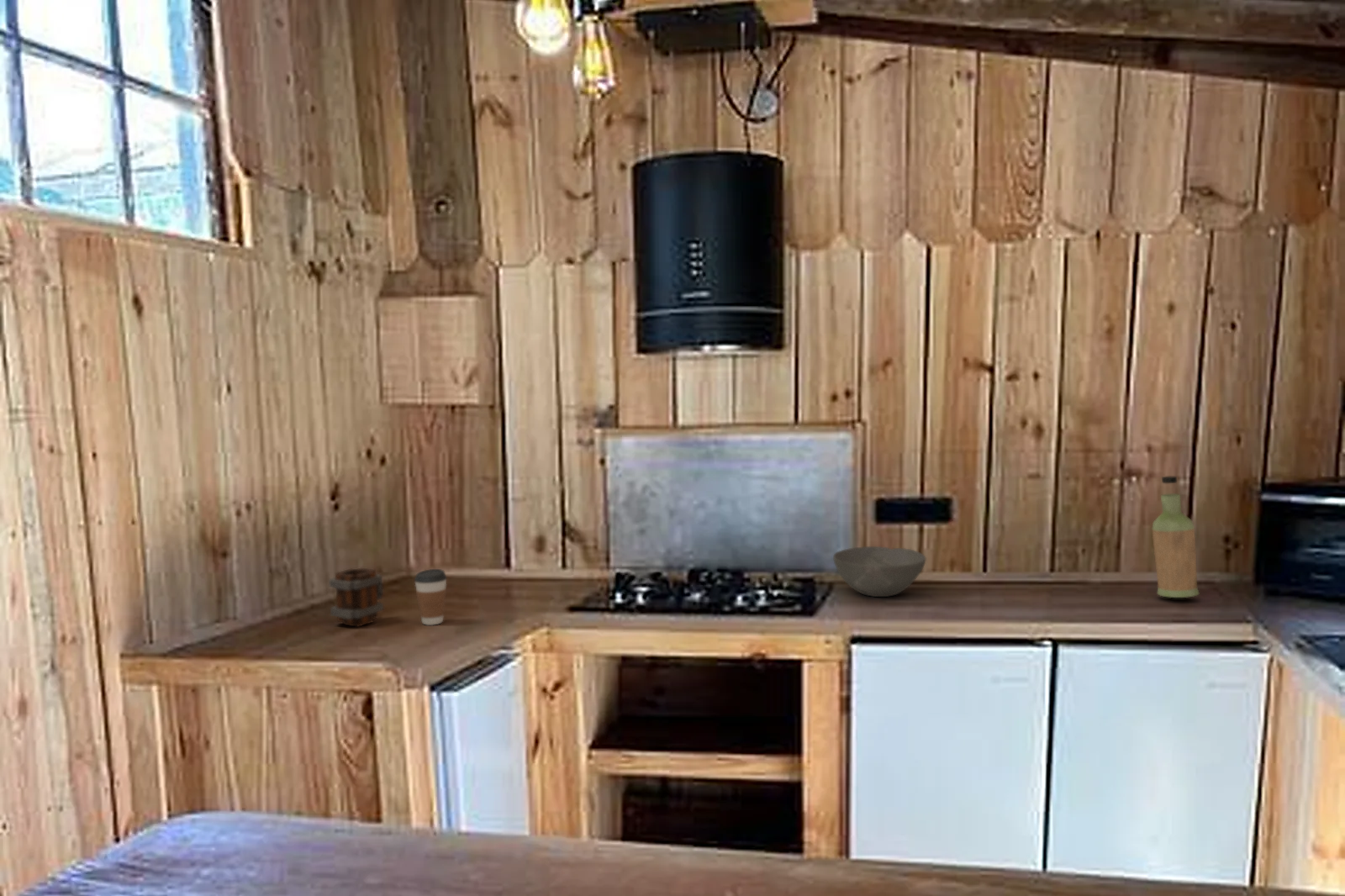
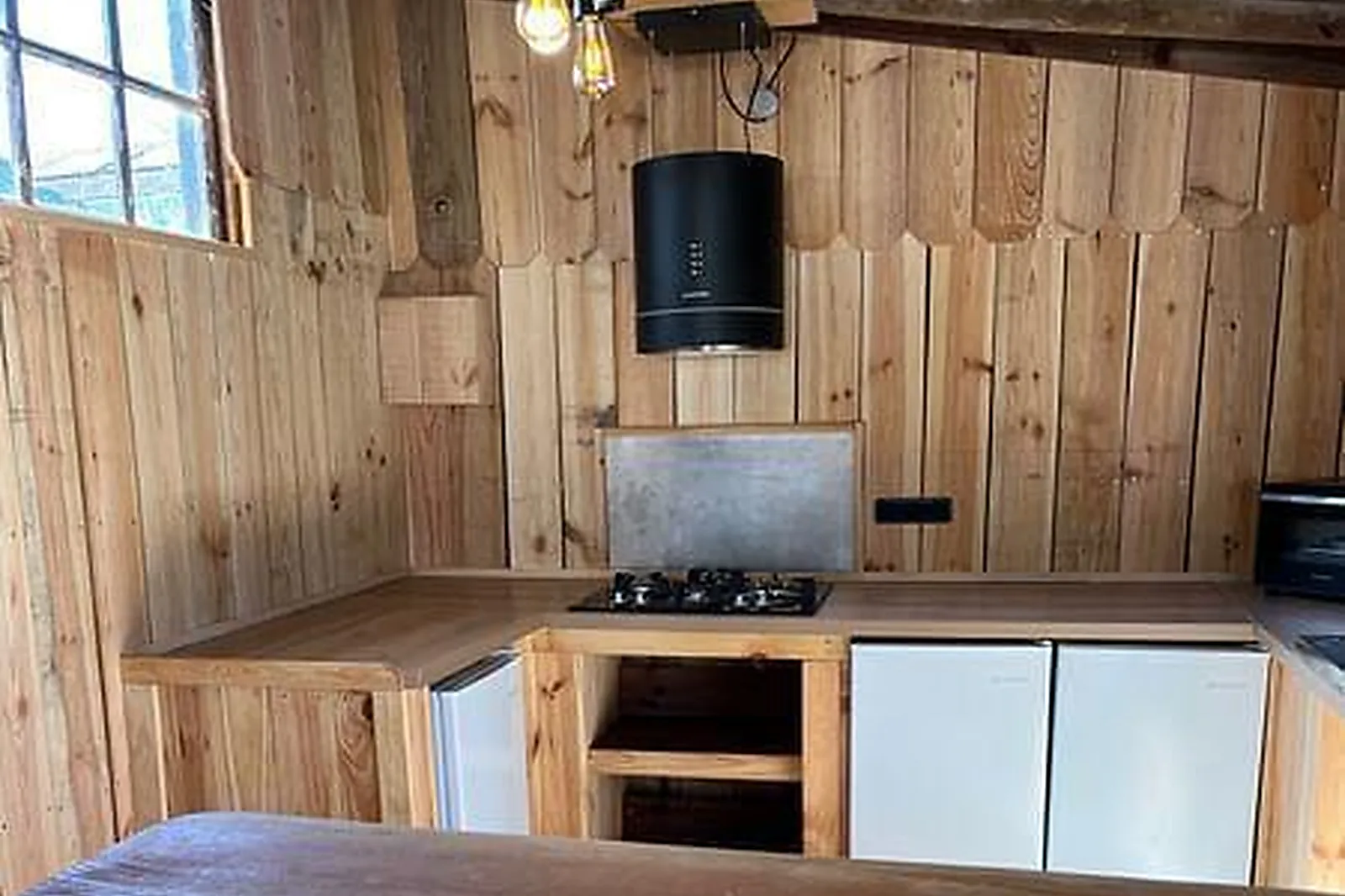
- bowl [832,546,926,598]
- mug [328,567,384,628]
- bottle [1151,476,1200,598]
- coffee cup [414,568,448,626]
